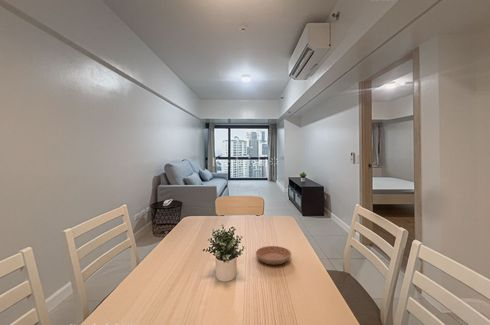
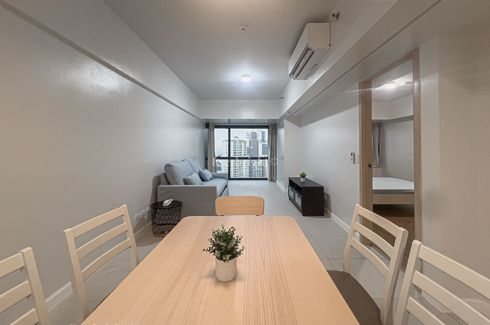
- saucer [255,245,292,265]
